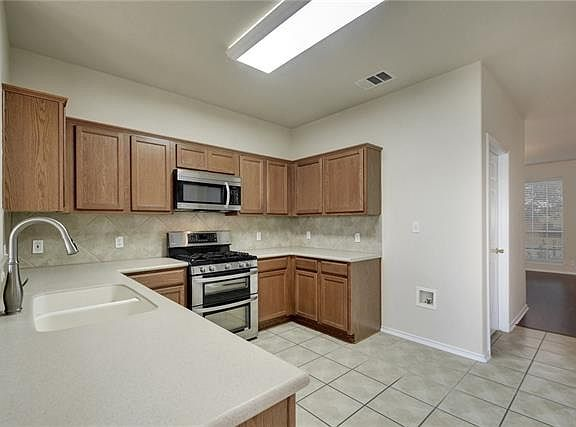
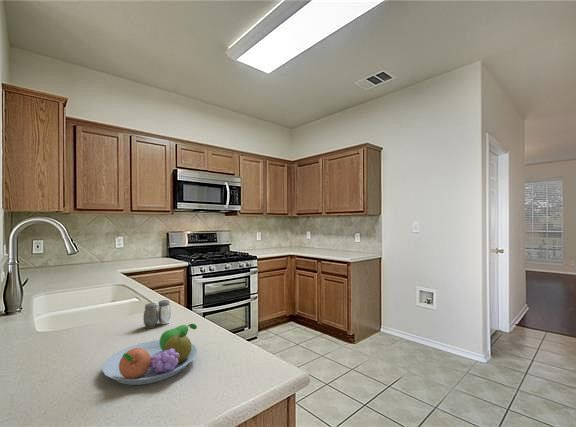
+ fruit bowl [101,323,198,386]
+ salt and pepper shaker [142,299,172,329]
